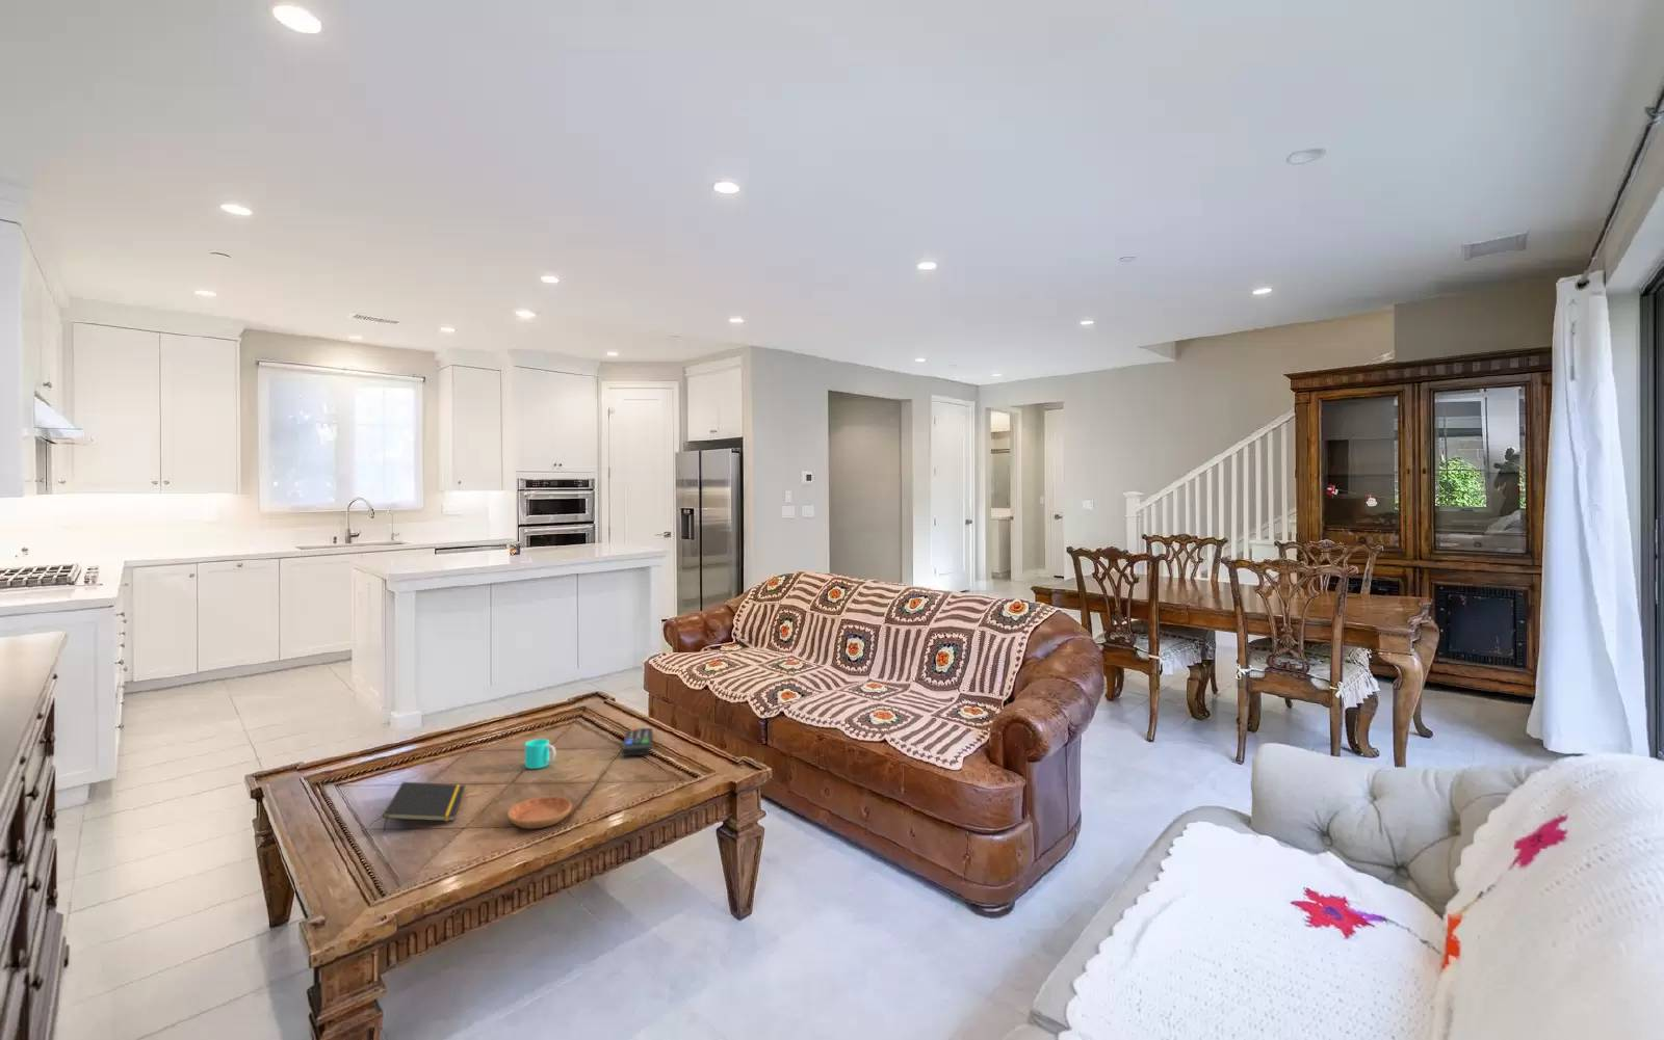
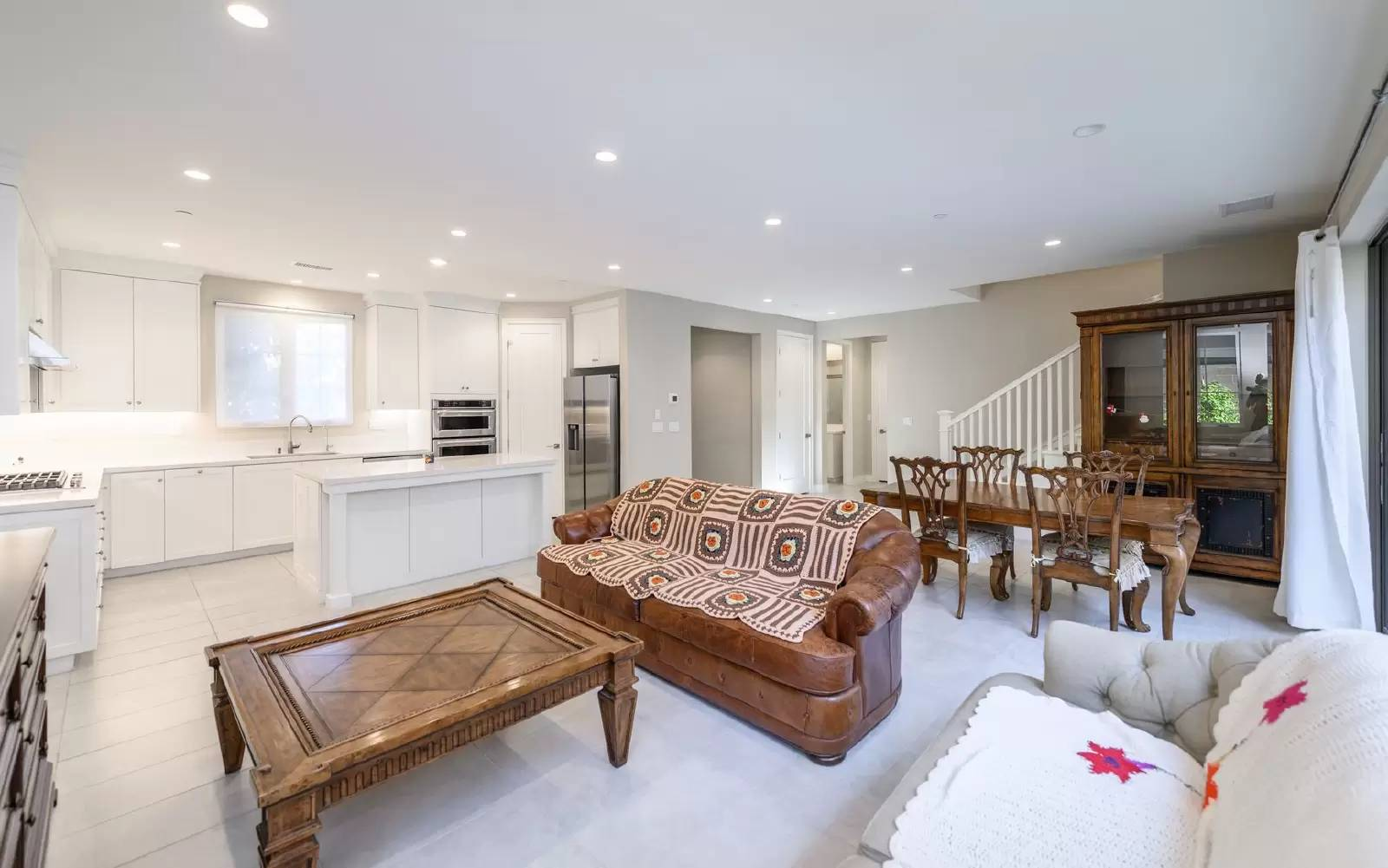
- remote control [621,727,655,757]
- cup [524,738,556,770]
- notepad [381,781,466,833]
- saucer [506,794,573,830]
